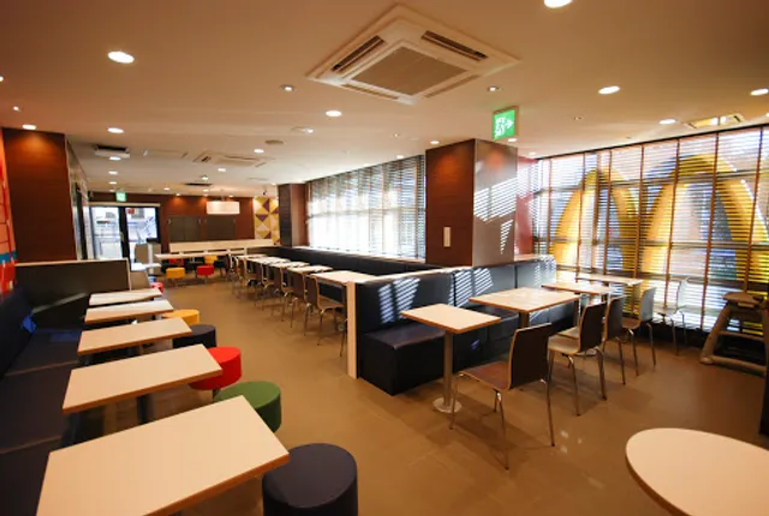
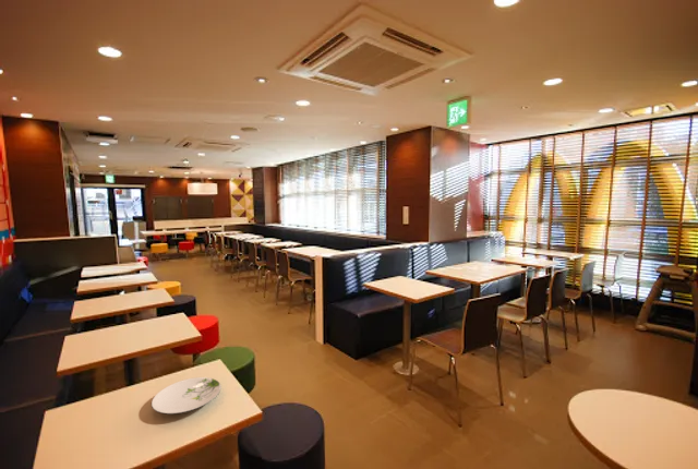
+ plate [151,376,222,416]
